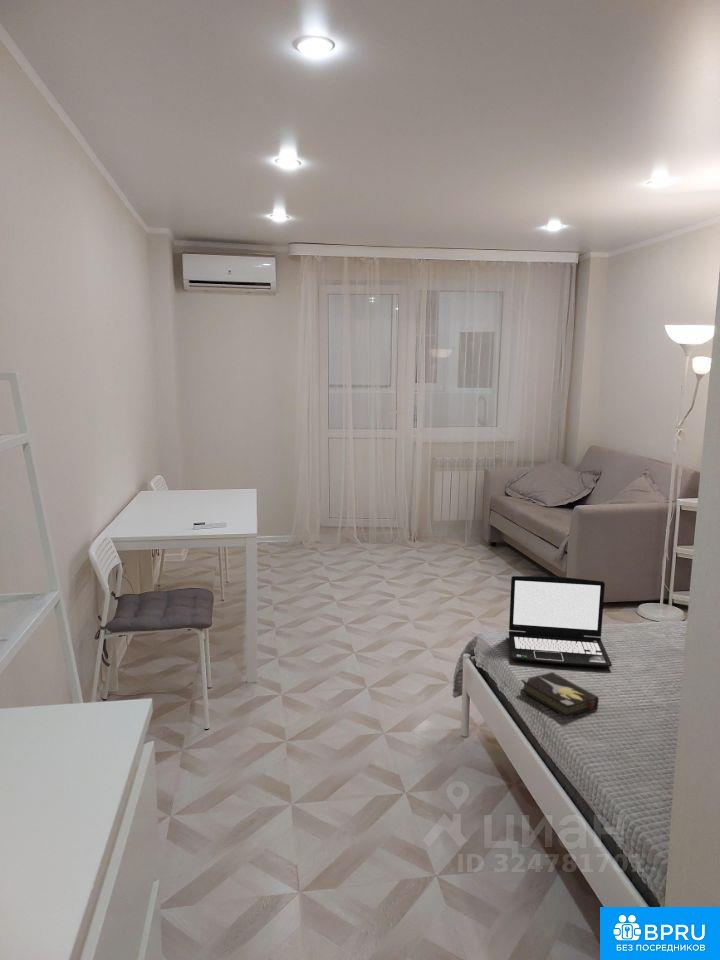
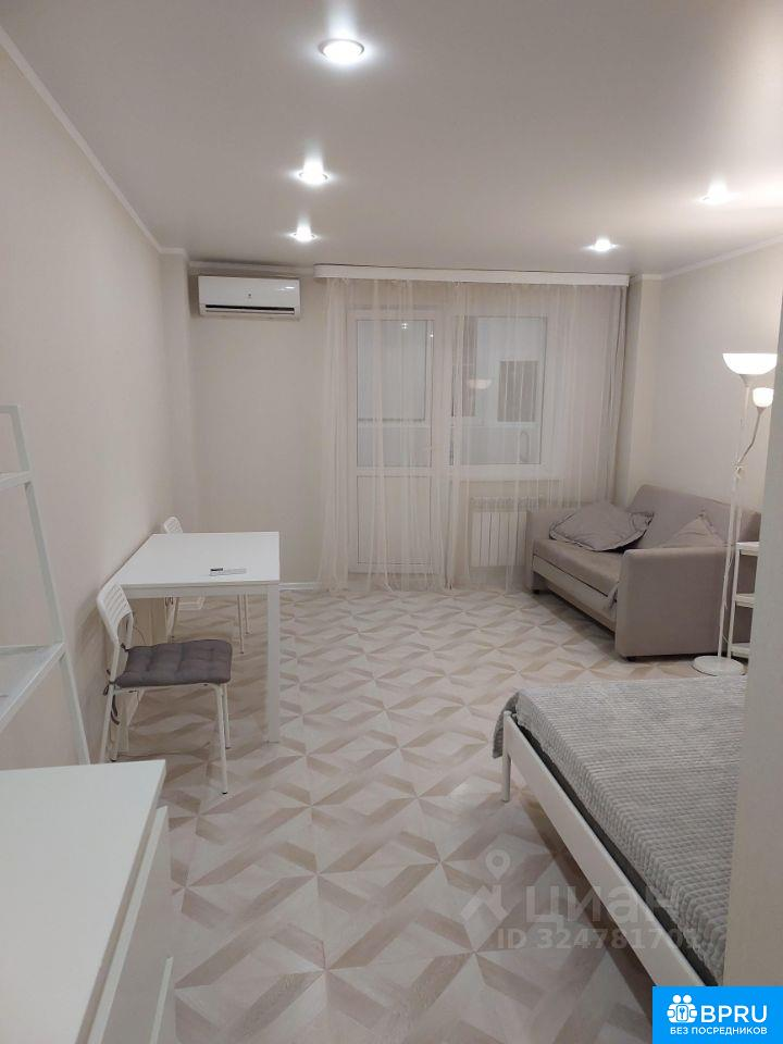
- hardback book [520,671,600,720]
- laptop [508,575,613,668]
